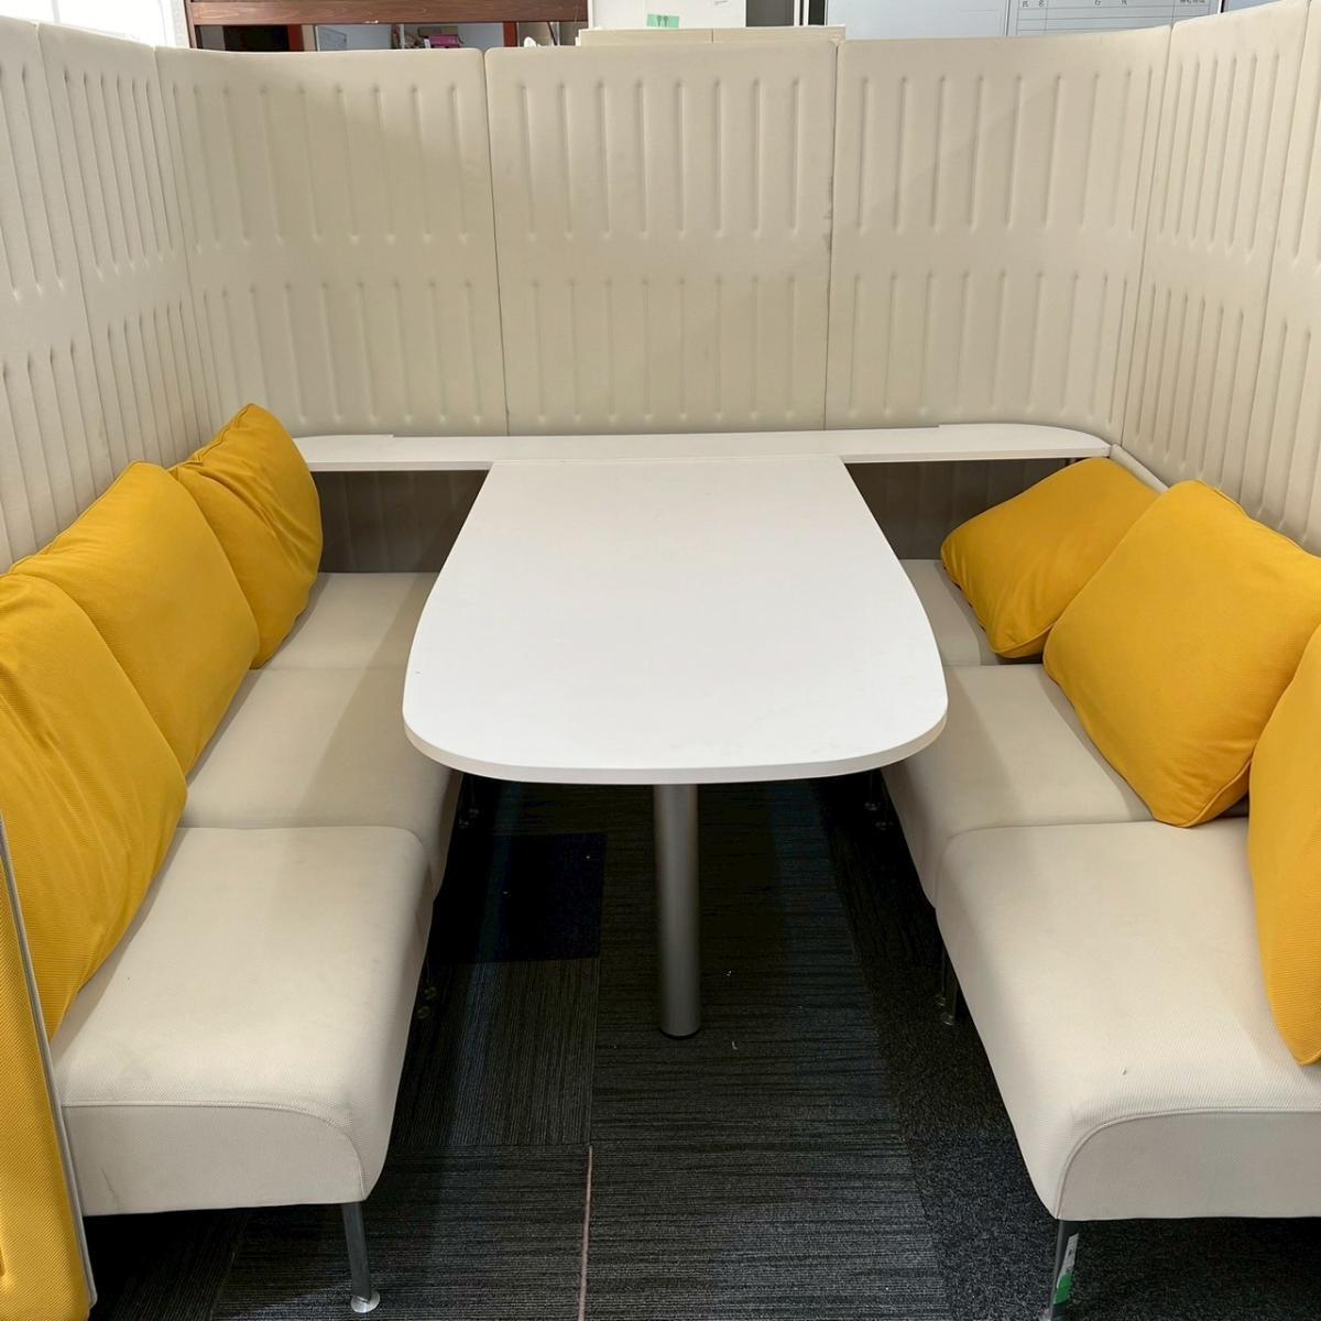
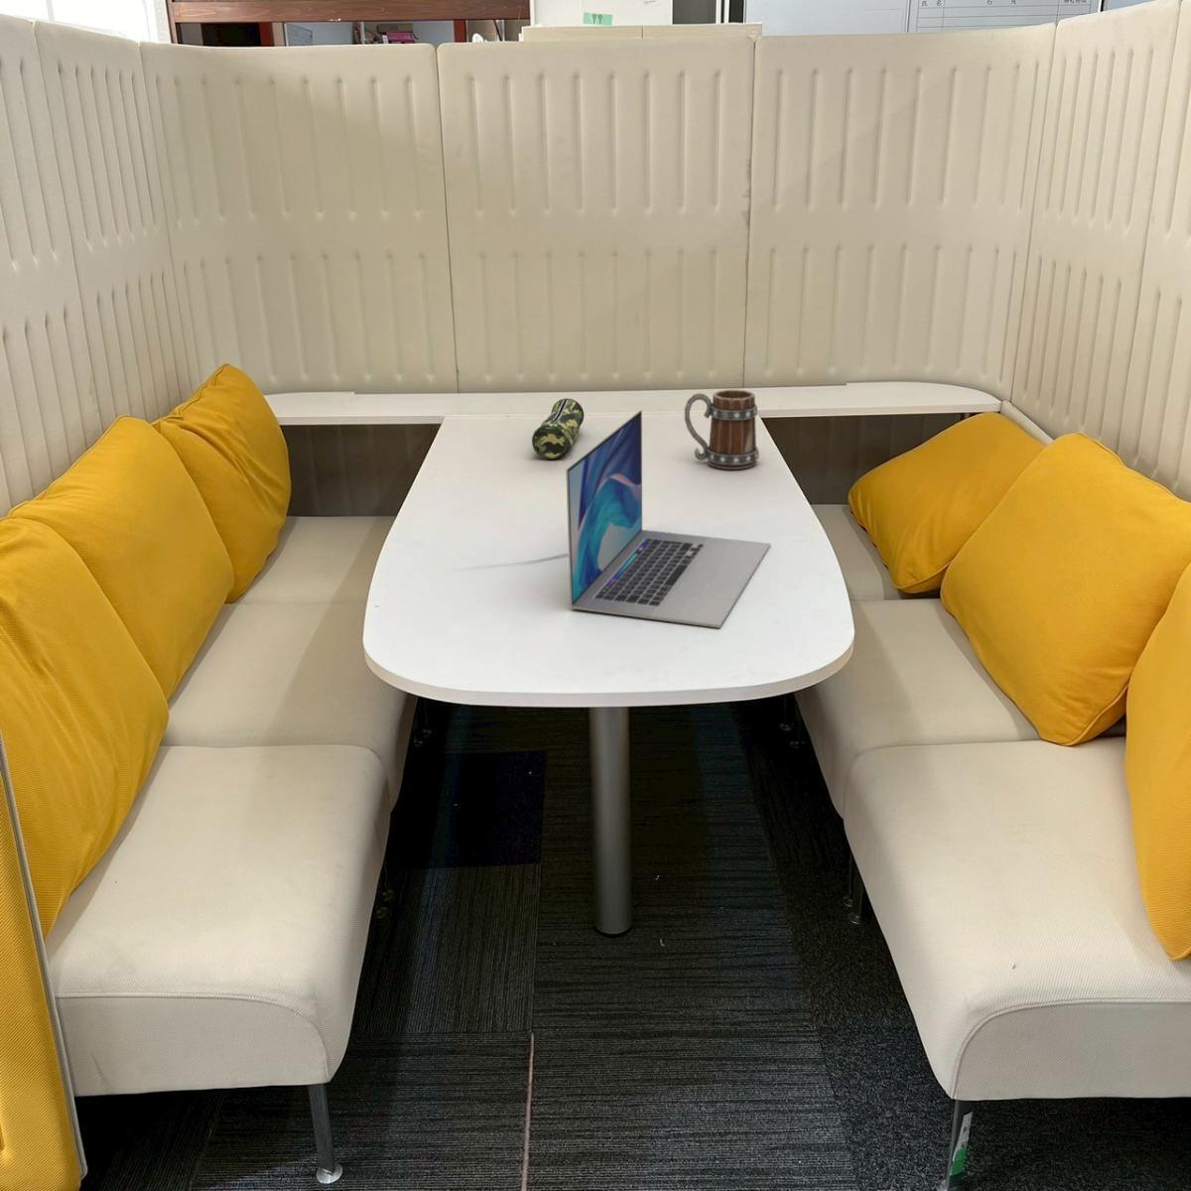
+ pencil case [531,398,585,460]
+ mug [684,389,760,470]
+ laptop [565,409,771,629]
